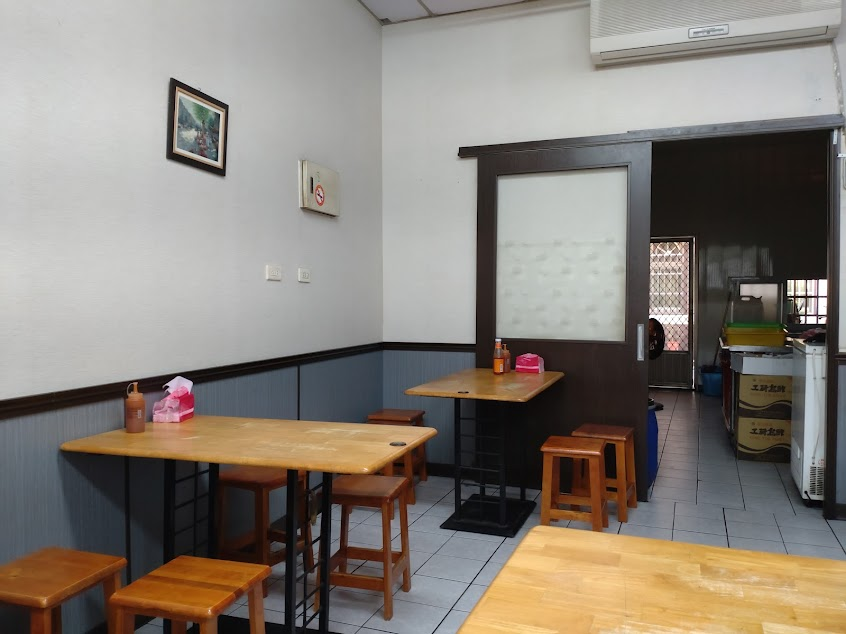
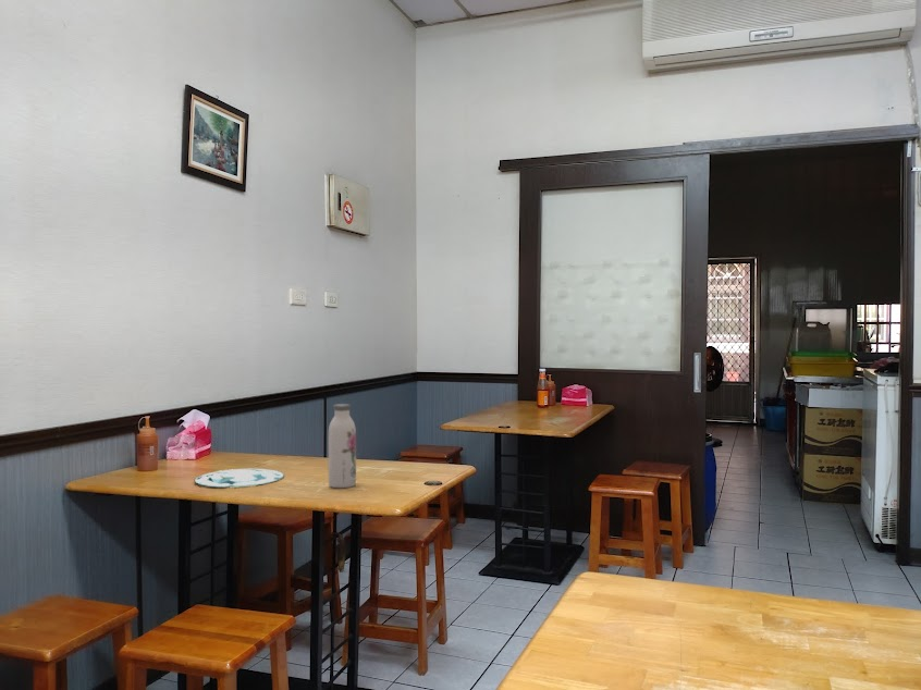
+ plate [193,468,285,488]
+ water bottle [328,403,357,489]
